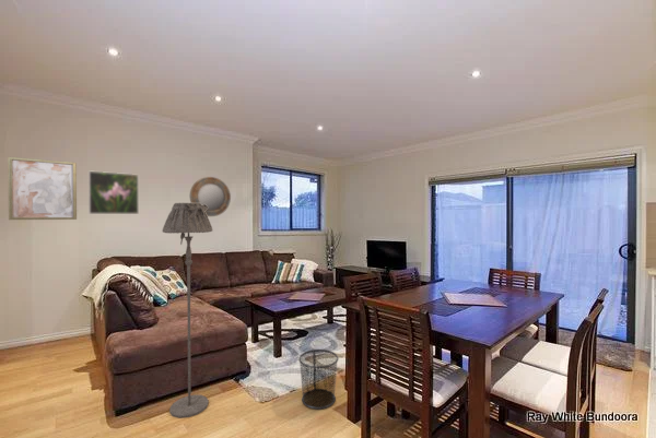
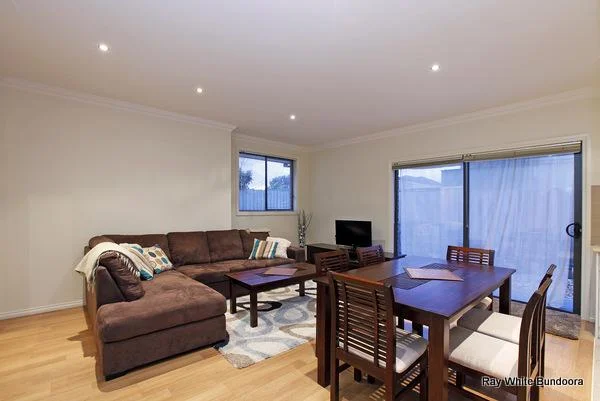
- home mirror [189,176,232,217]
- floor lamp [162,202,213,419]
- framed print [87,170,140,215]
- waste bin [297,348,339,411]
- wall art [7,156,78,221]
